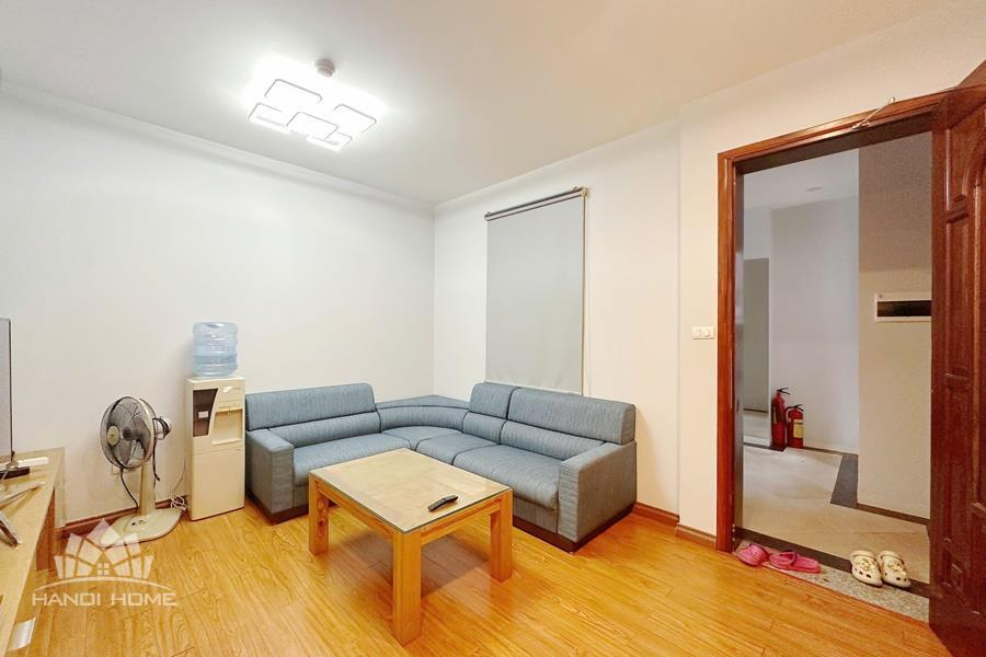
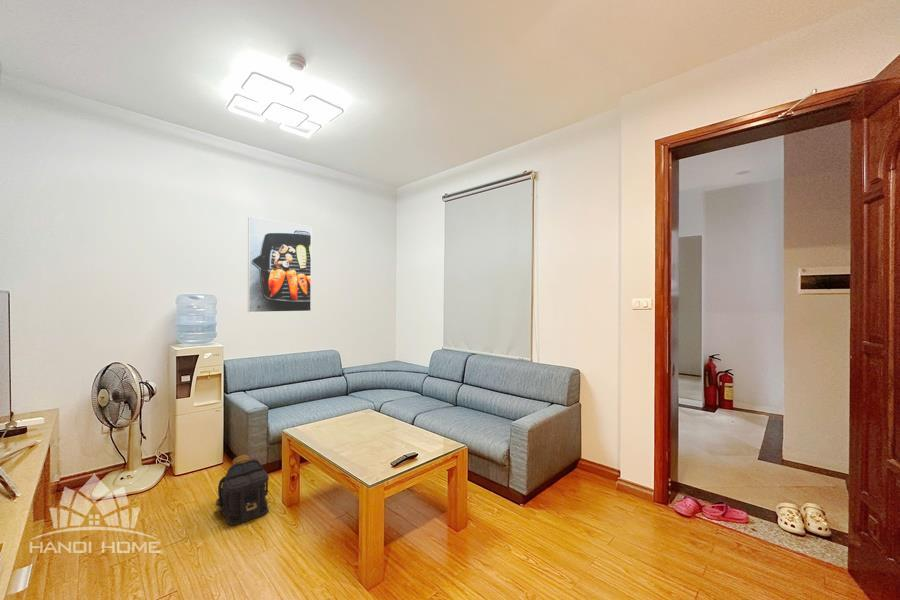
+ backpack [214,454,270,527]
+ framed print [247,216,312,313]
